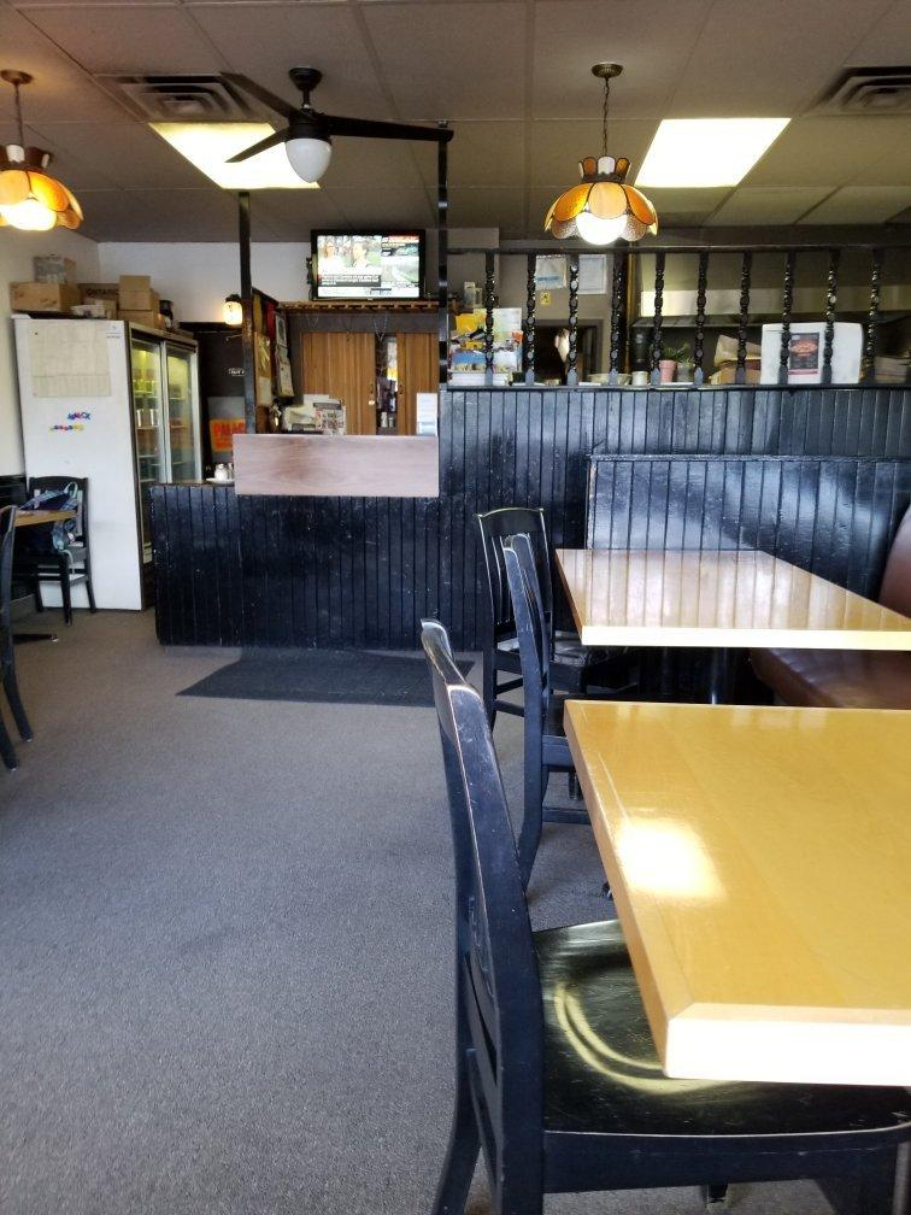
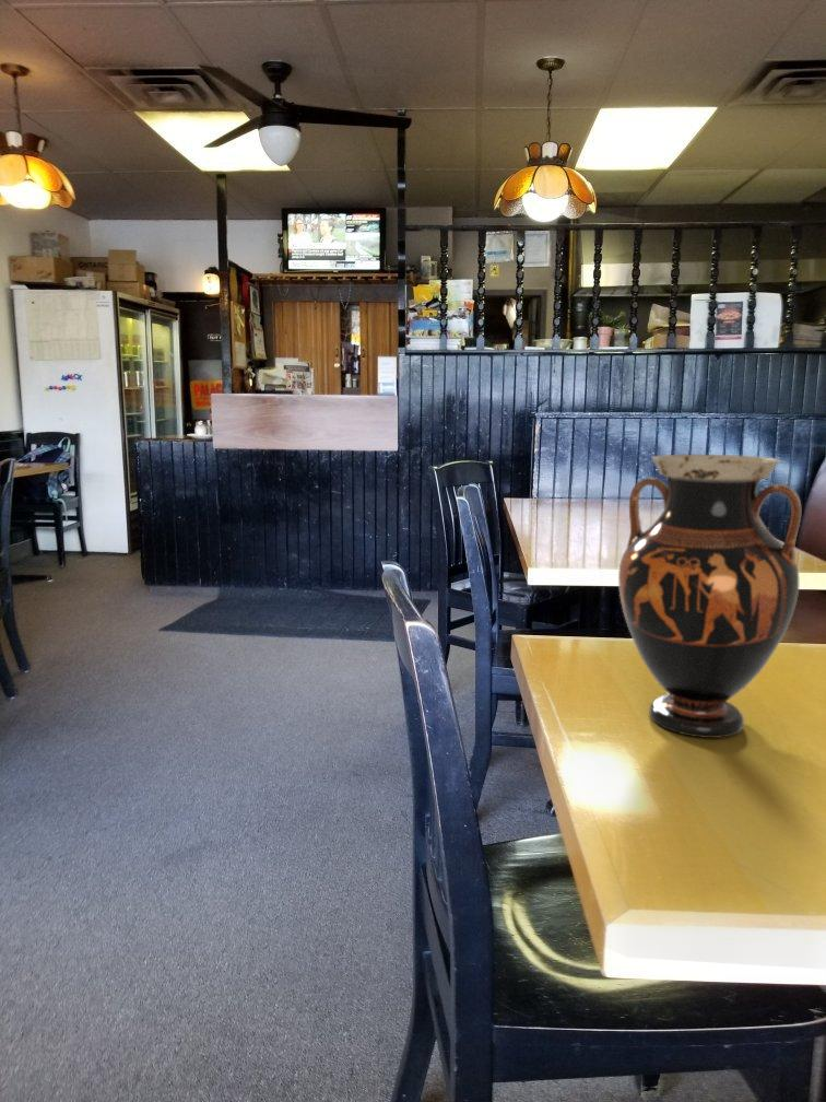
+ vase [617,454,802,739]
